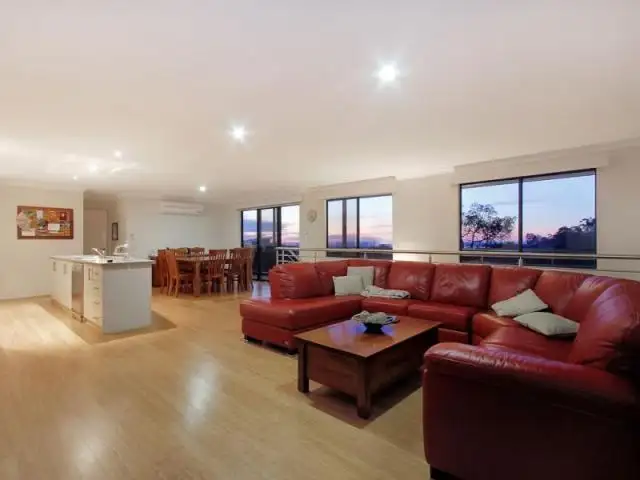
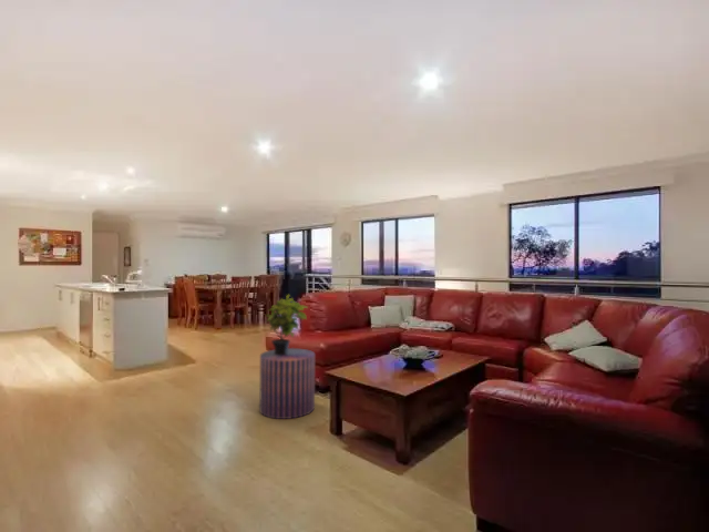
+ potted plant [265,294,309,355]
+ pouf [258,347,316,420]
